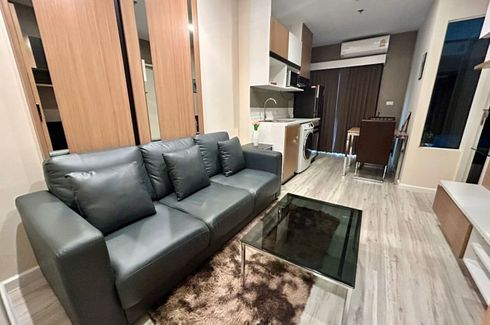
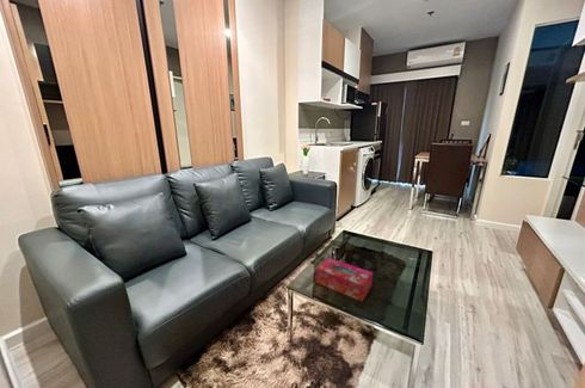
+ tissue box [315,257,374,302]
